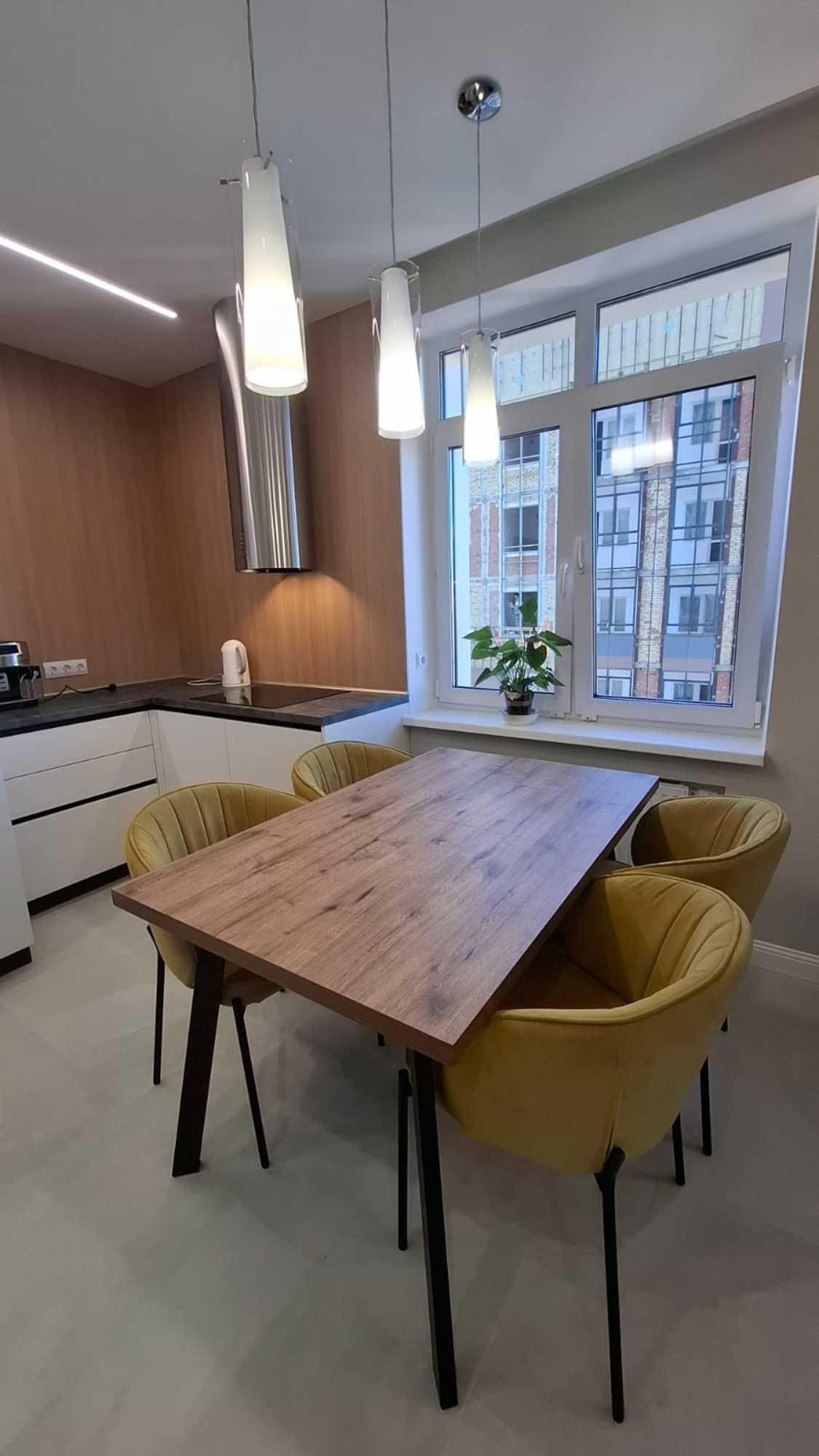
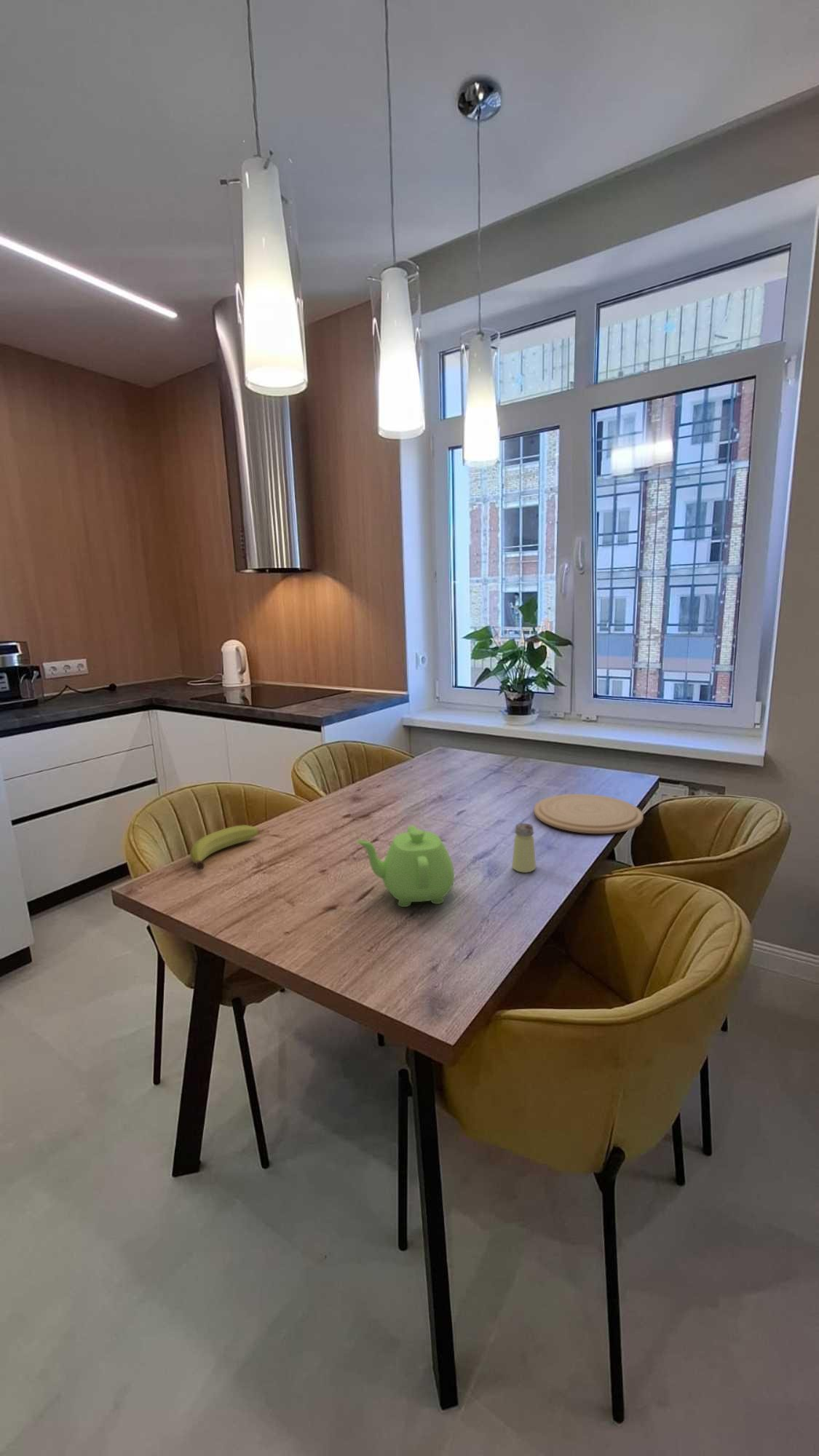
+ plate [533,794,644,834]
+ saltshaker [511,823,537,874]
+ teapot [355,825,455,908]
+ fruit [189,824,260,871]
